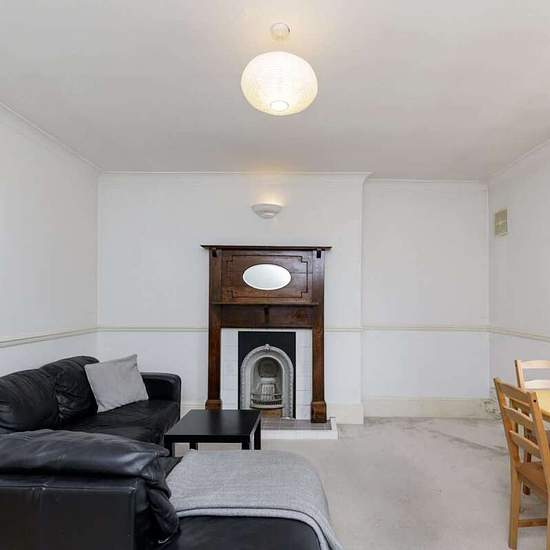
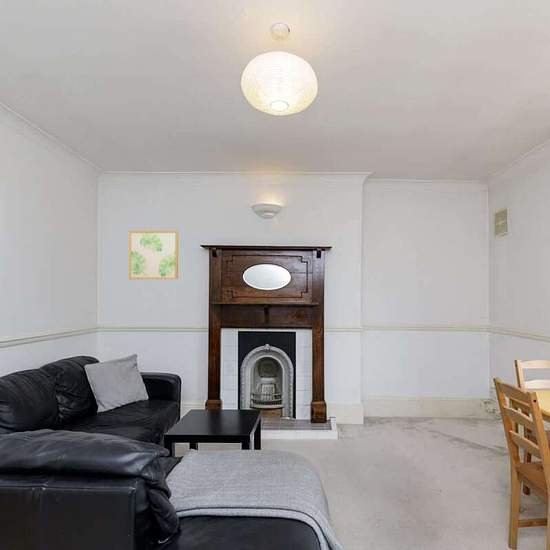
+ wall art [128,230,179,280]
